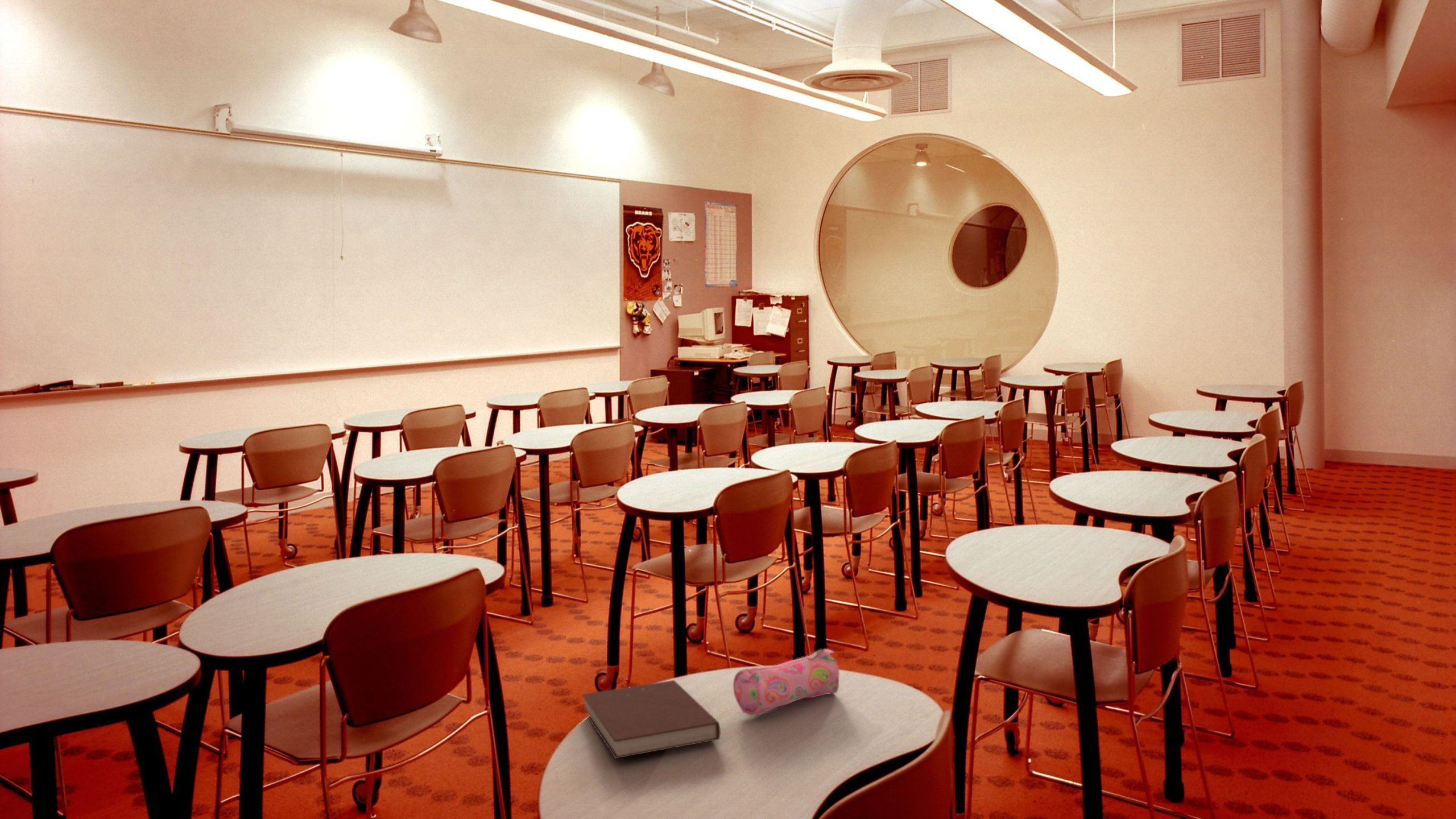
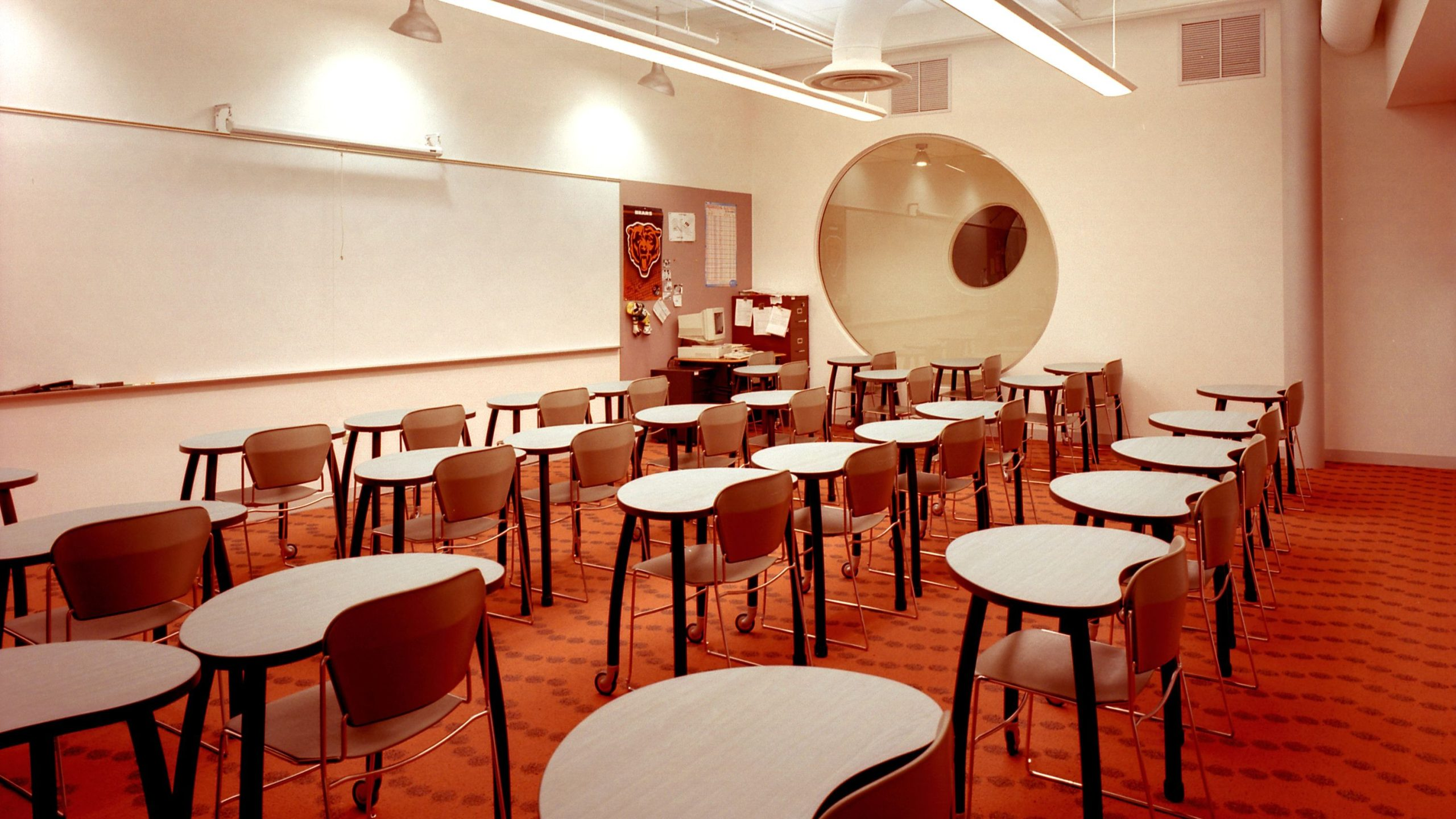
- notebook [581,680,721,759]
- pencil case [733,648,839,715]
